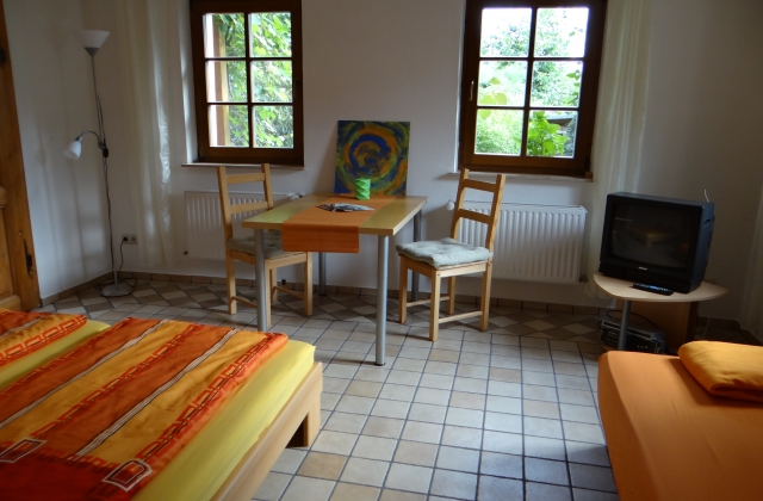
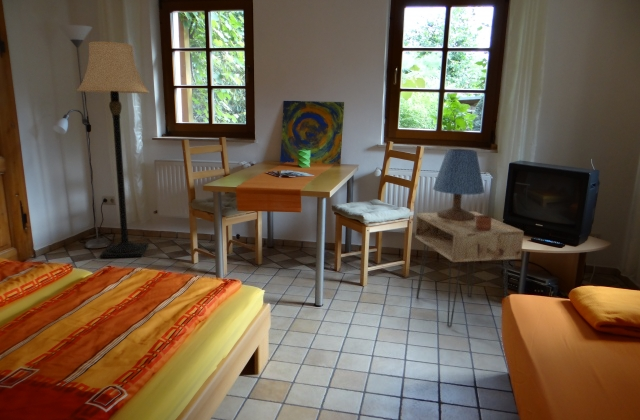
+ lamp [76,41,151,259]
+ table lamp [432,148,485,221]
+ nightstand [414,211,525,328]
+ mug [475,214,493,231]
